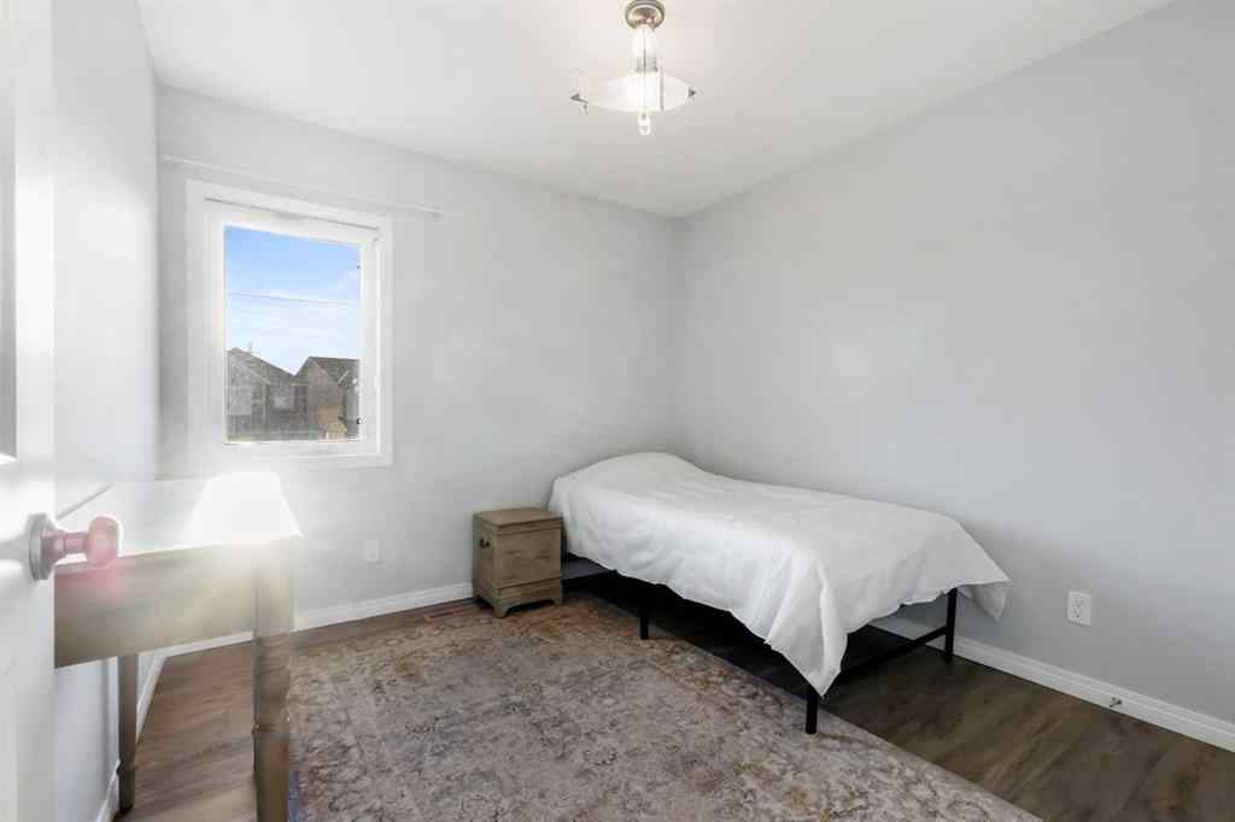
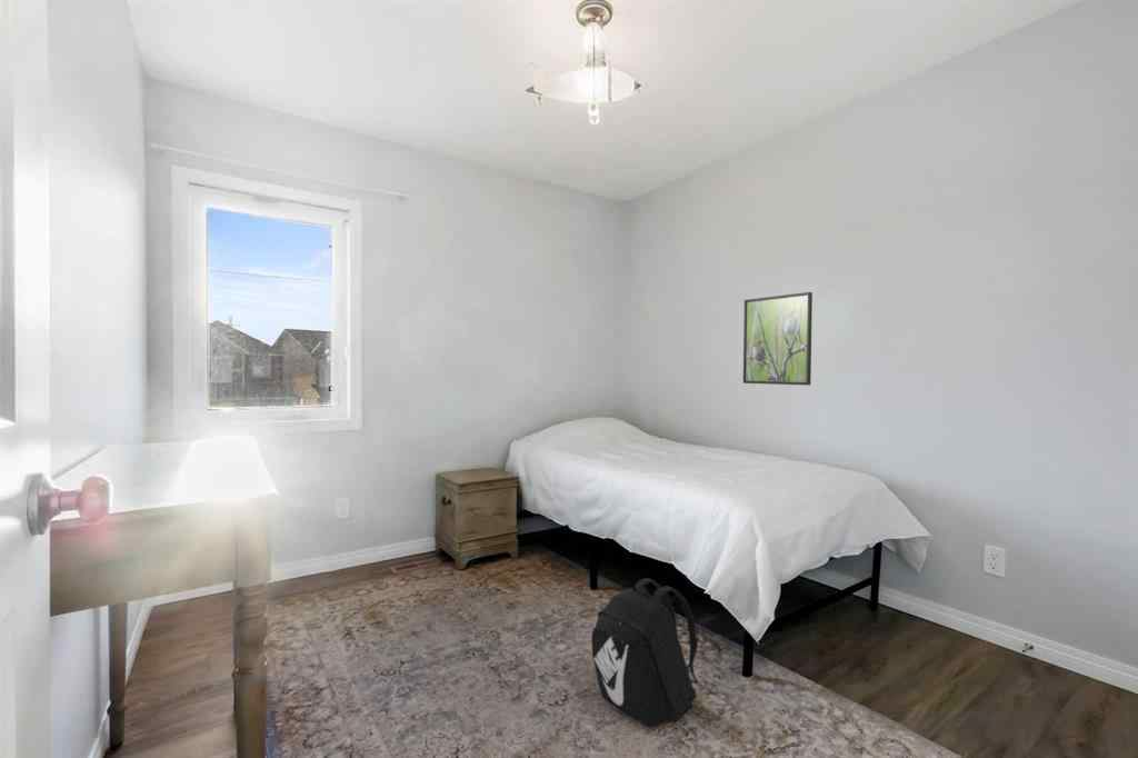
+ backpack [590,577,699,729]
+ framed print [742,291,813,387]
